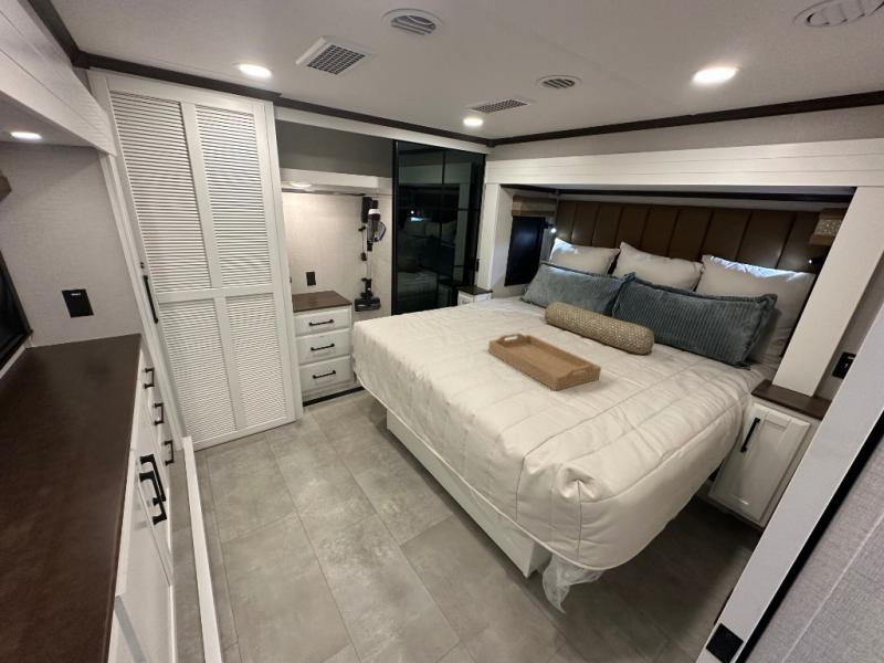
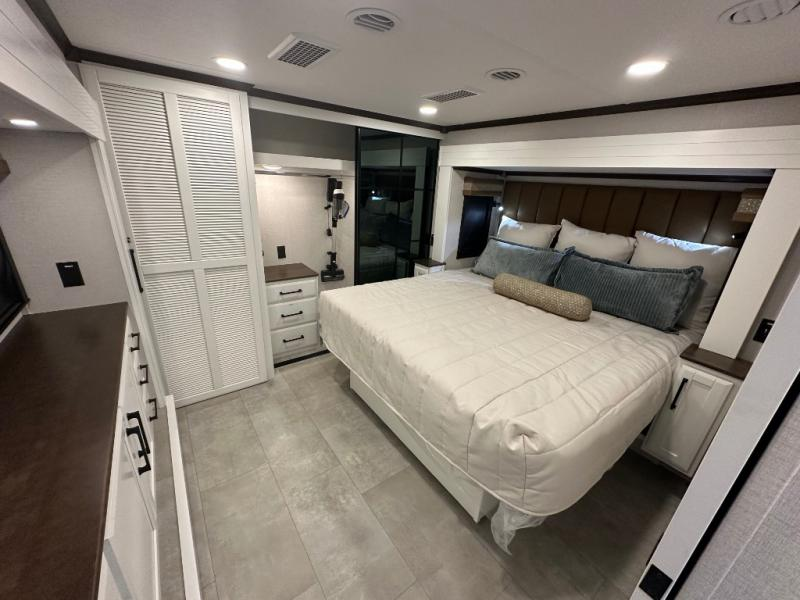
- serving tray [487,332,602,392]
